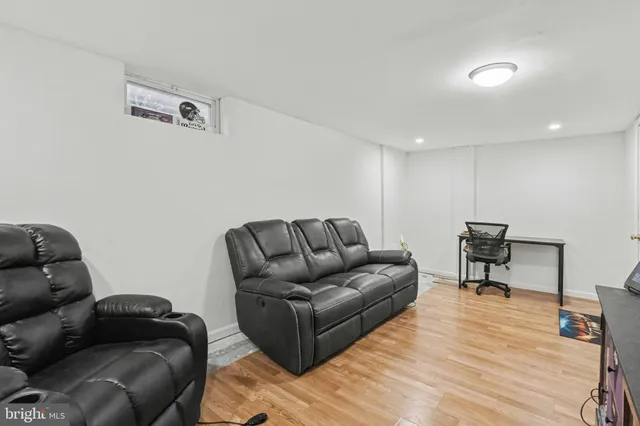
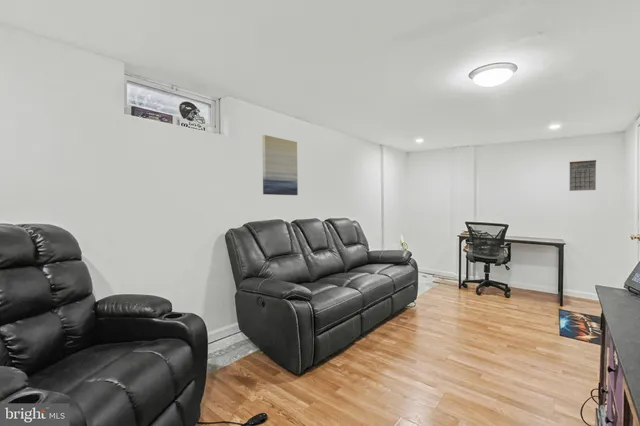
+ wall art [261,134,299,196]
+ calendar [569,154,597,192]
